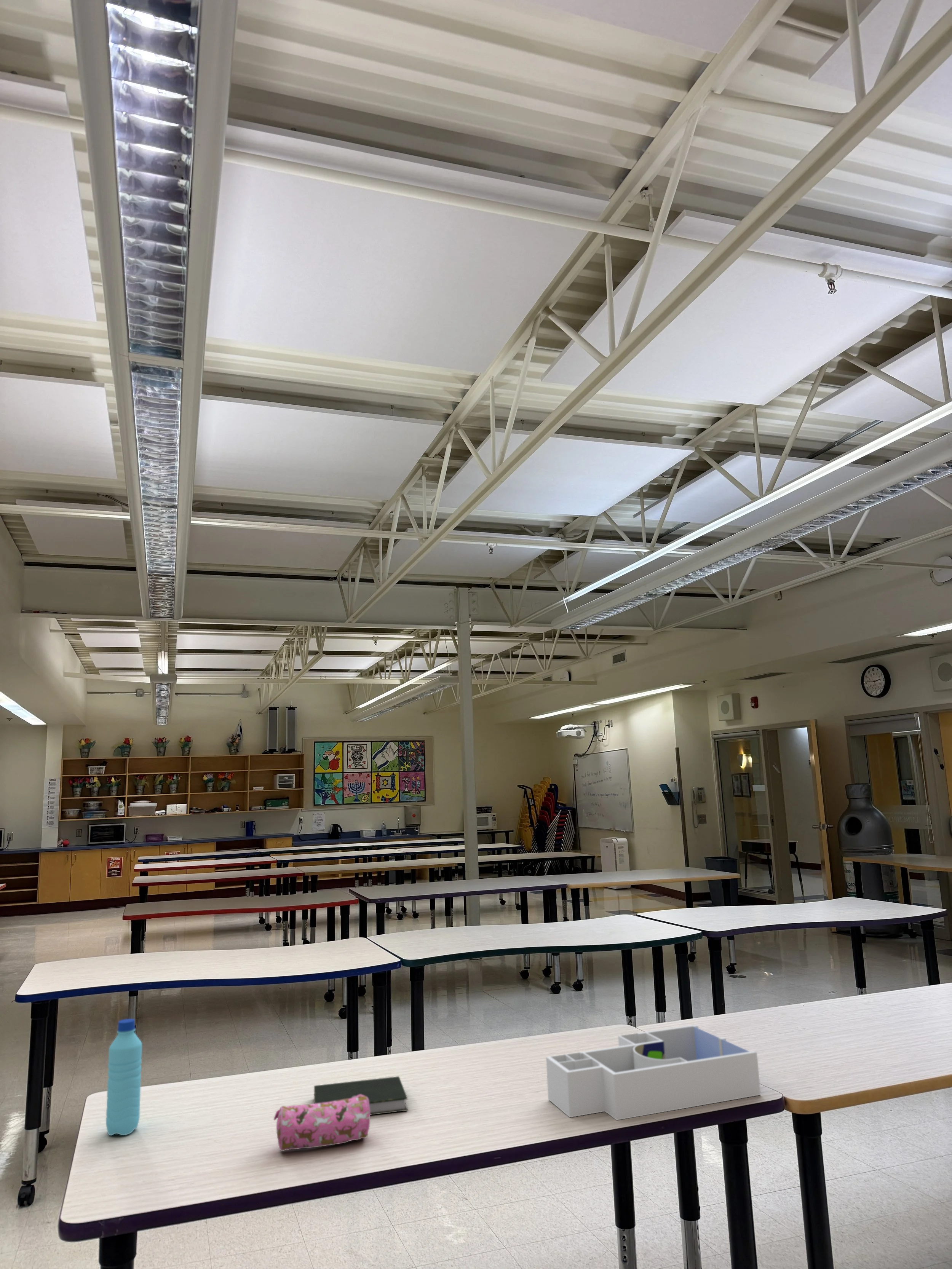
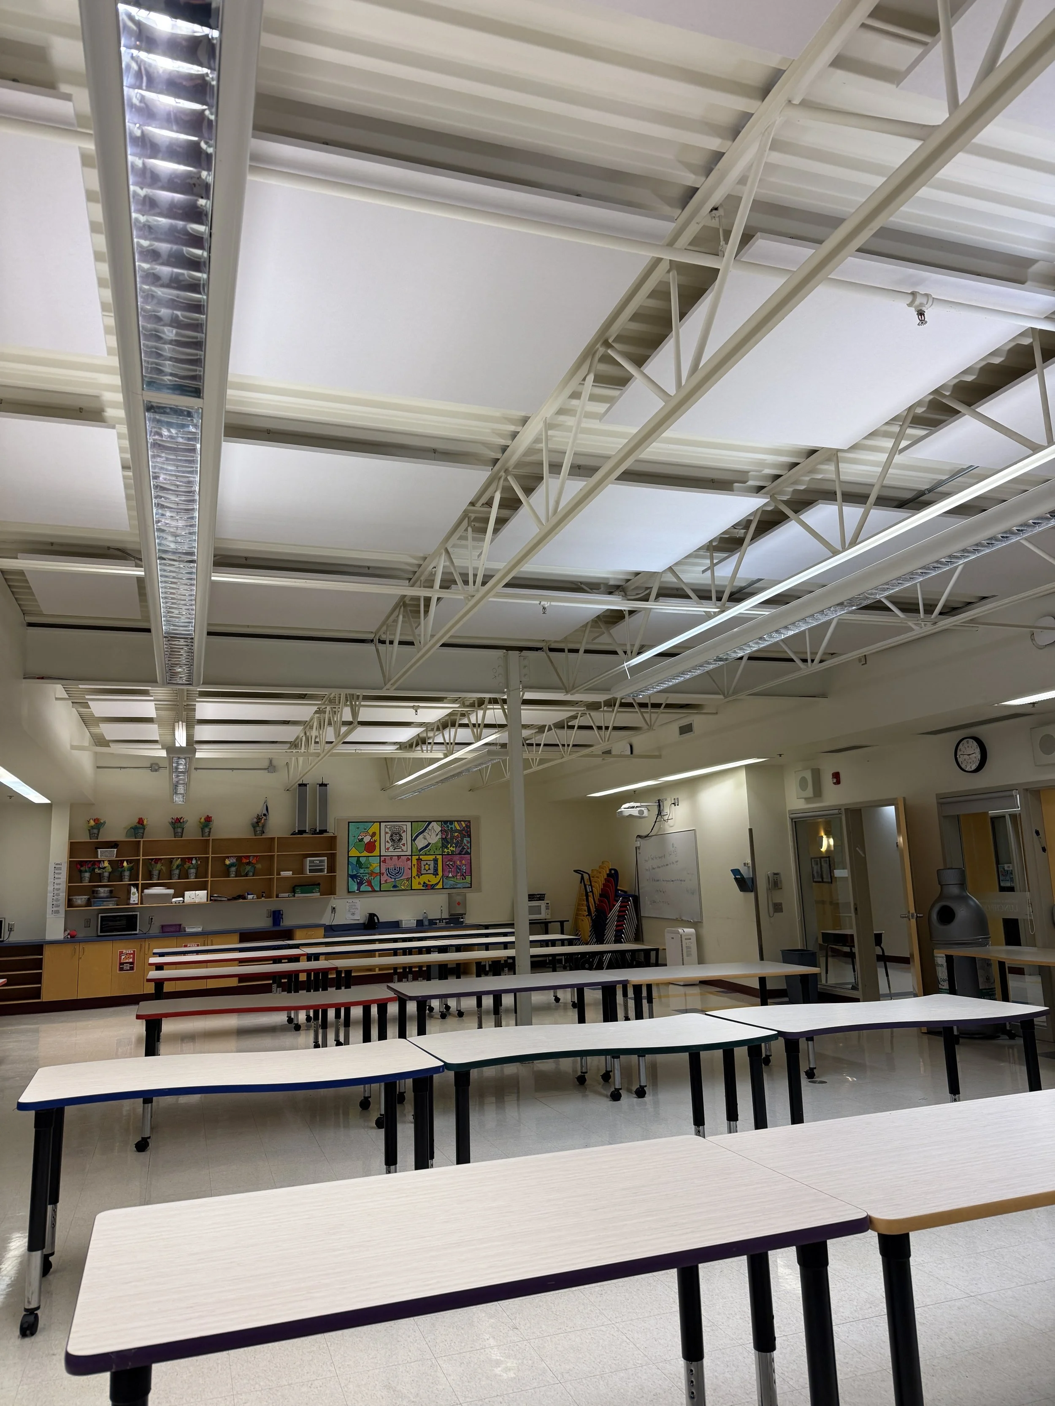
- pencil case [273,1095,371,1151]
- water bottle [105,1018,142,1136]
- desk organizer [546,1025,761,1121]
- book [314,1076,408,1116]
